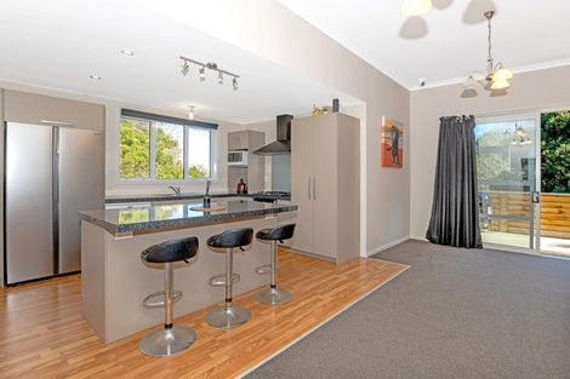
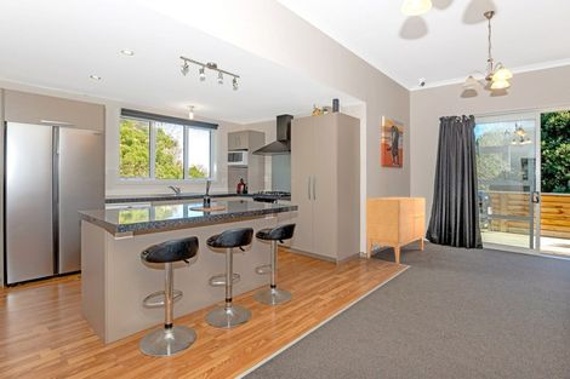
+ sideboard [365,196,427,264]
